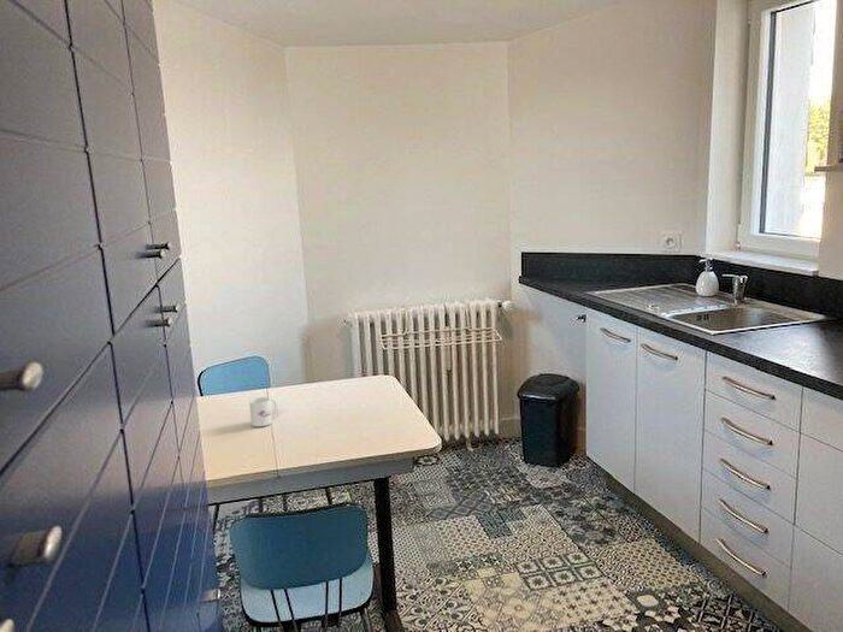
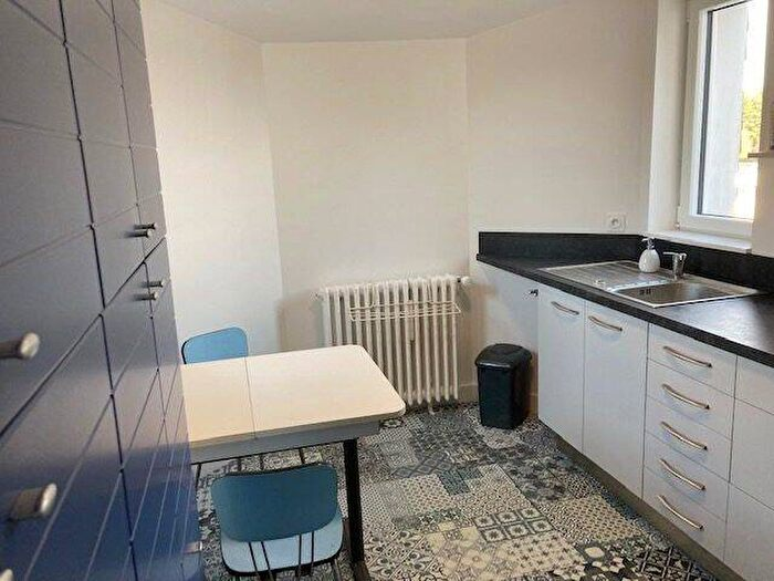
- mug [248,396,278,427]
